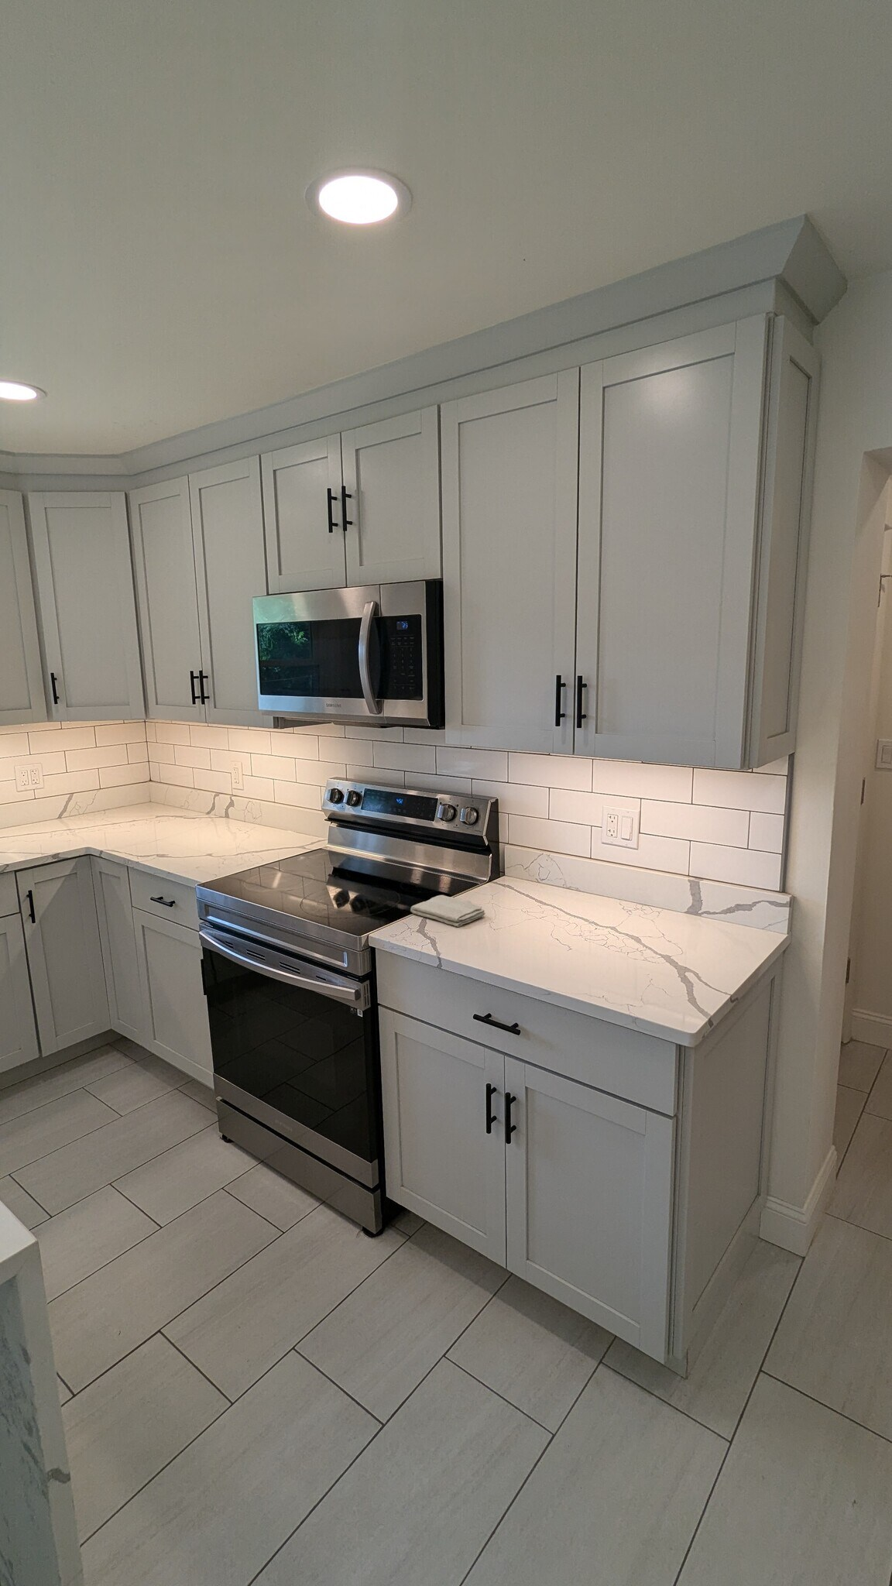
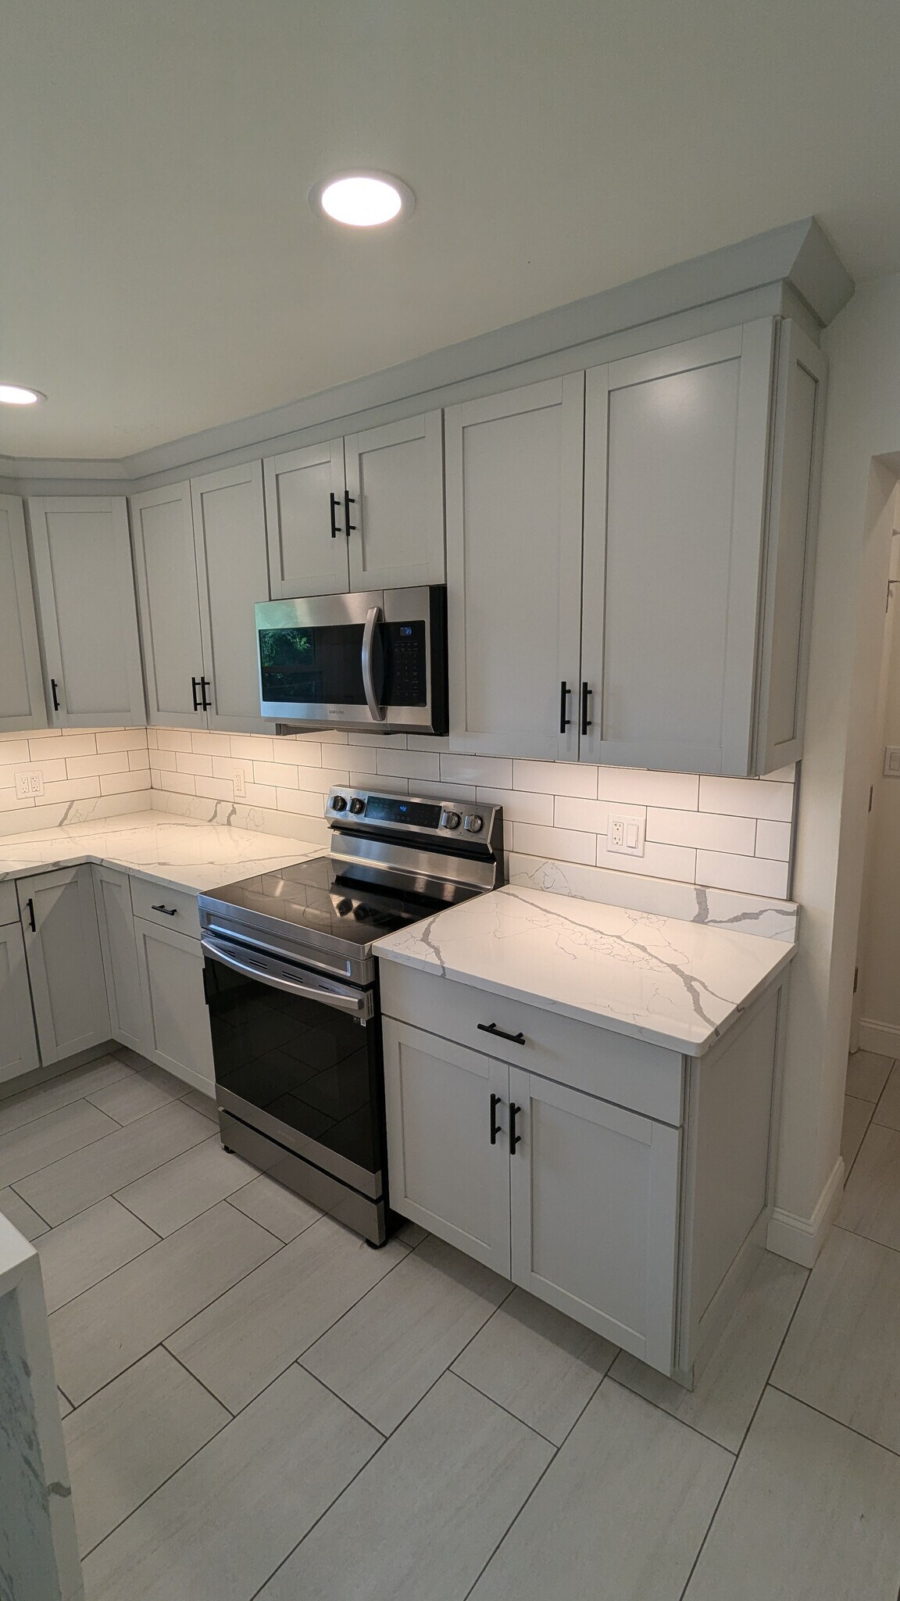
- washcloth [410,894,486,928]
